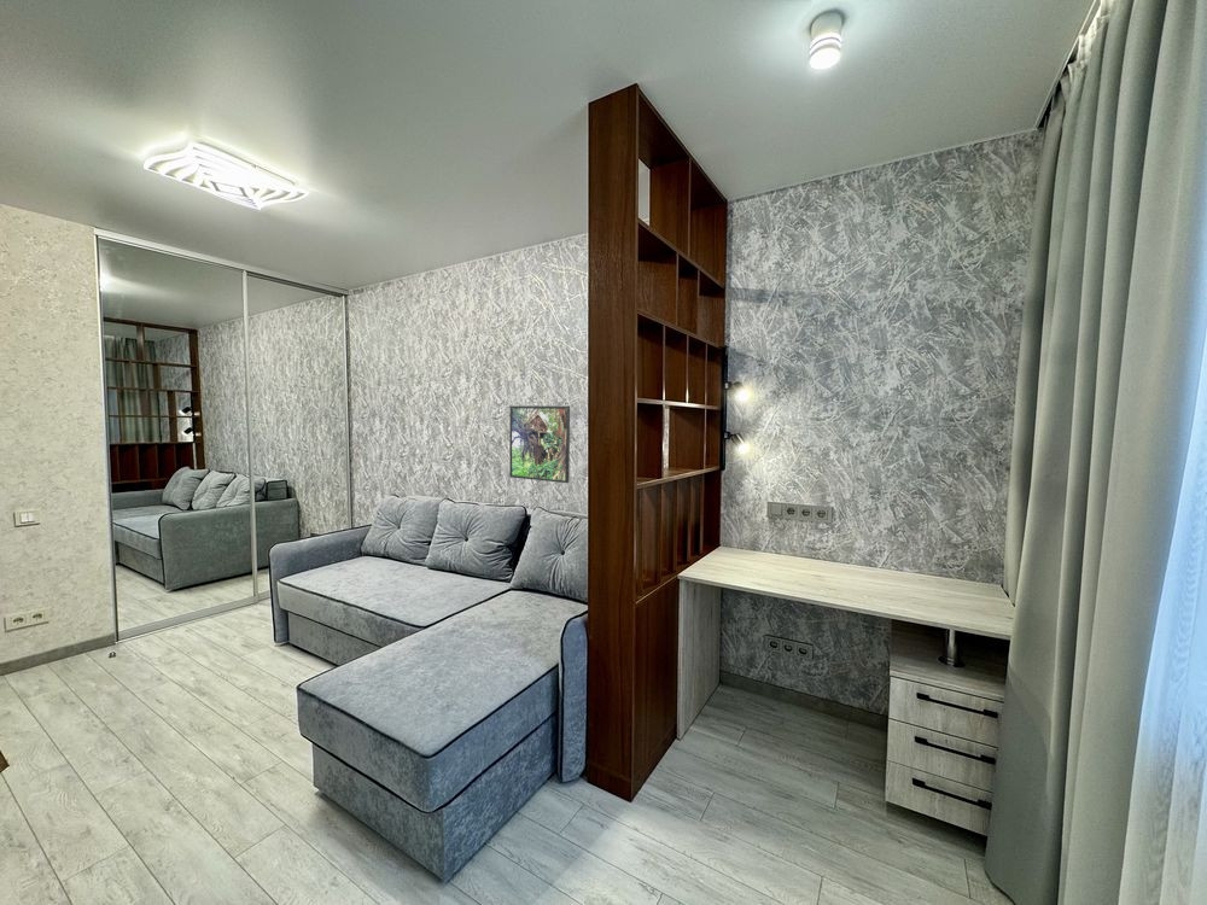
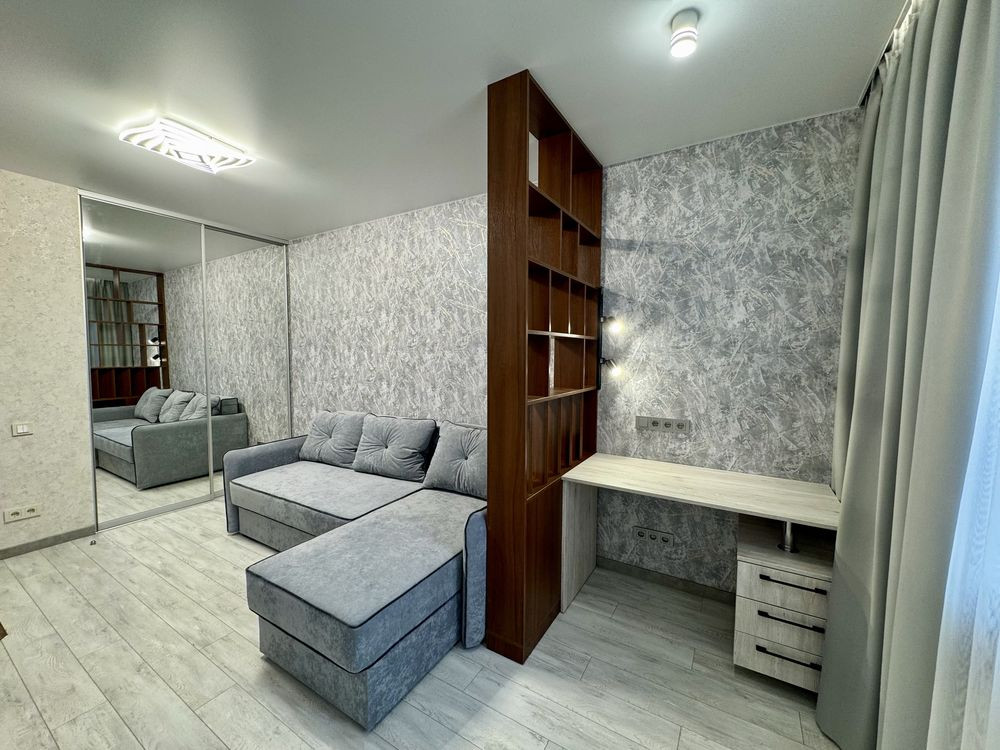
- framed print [508,404,571,484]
